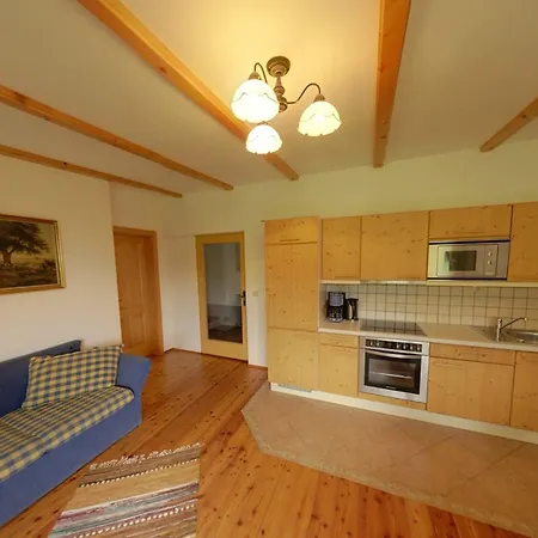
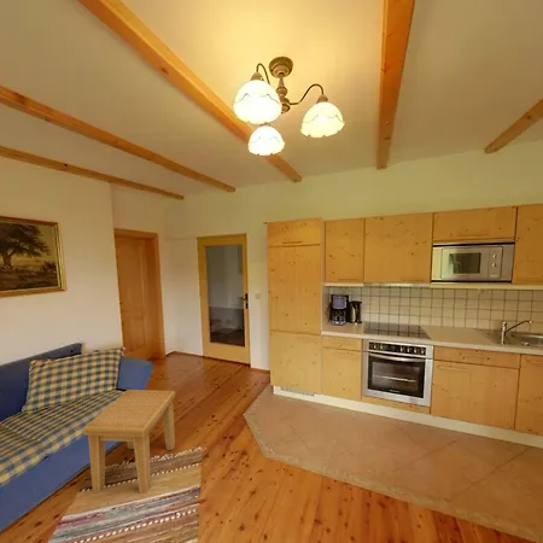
+ side table [82,389,176,495]
